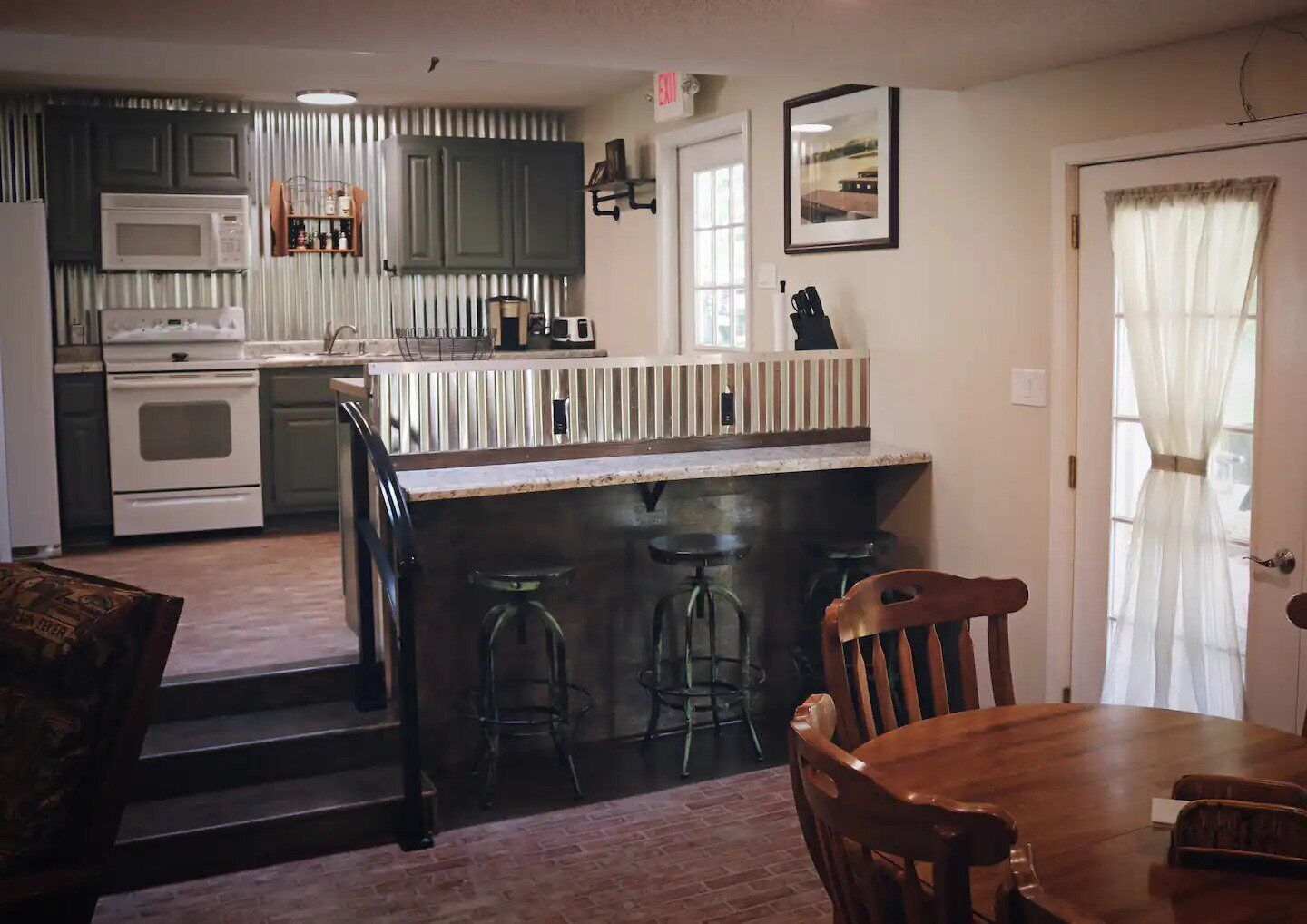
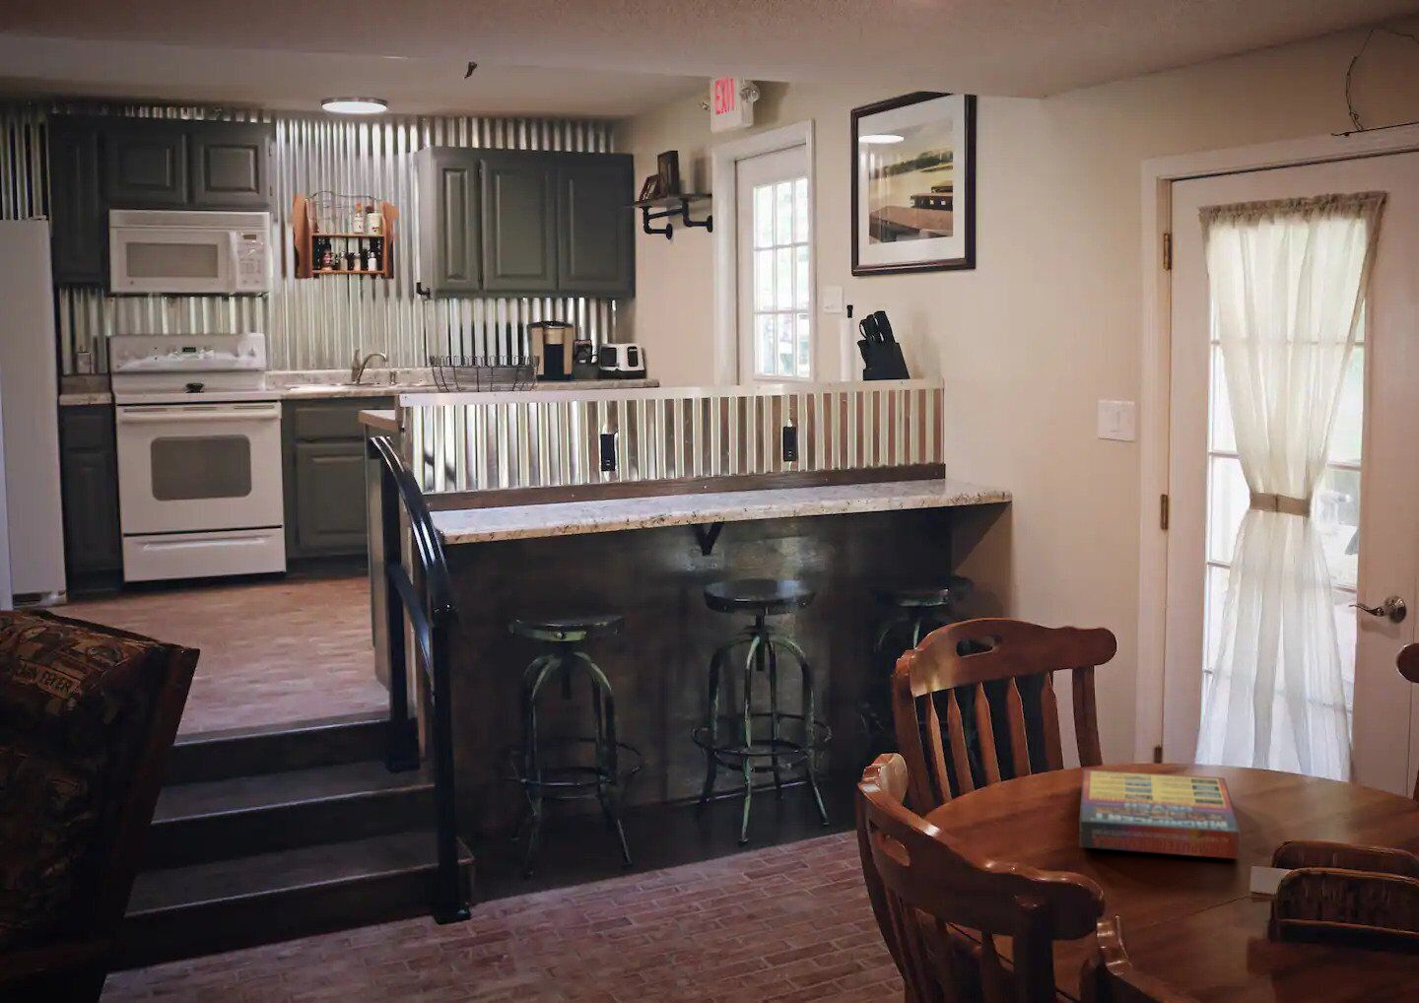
+ game compilation box [1078,769,1242,860]
